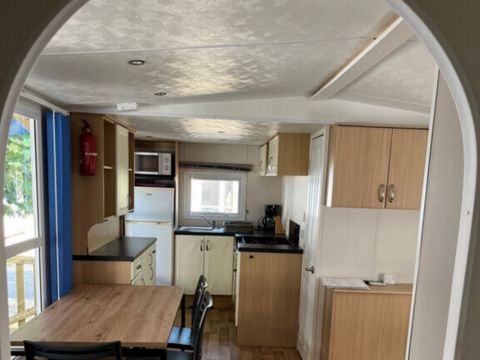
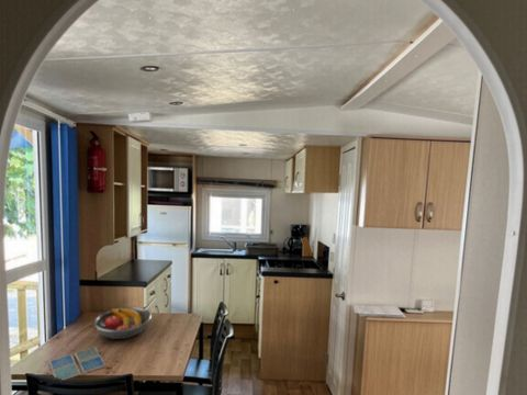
+ drink coaster [48,346,106,381]
+ fruit bowl [92,306,153,340]
